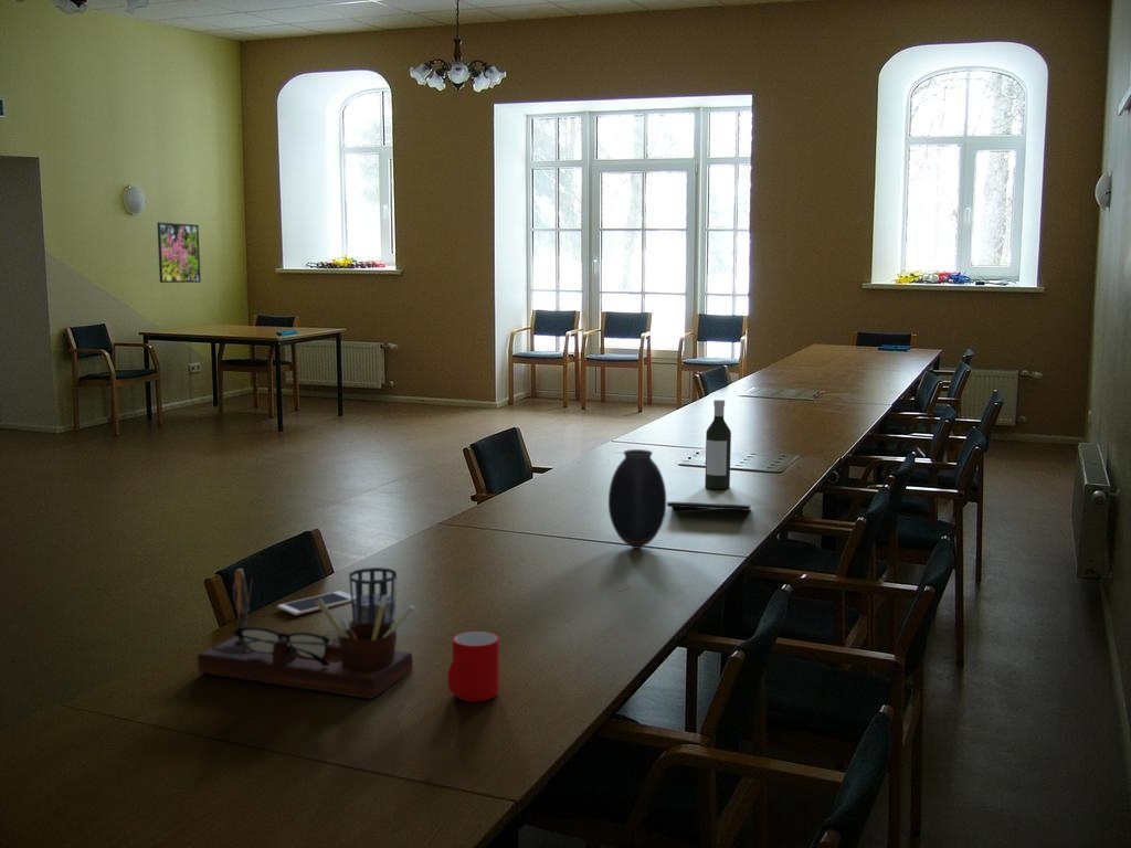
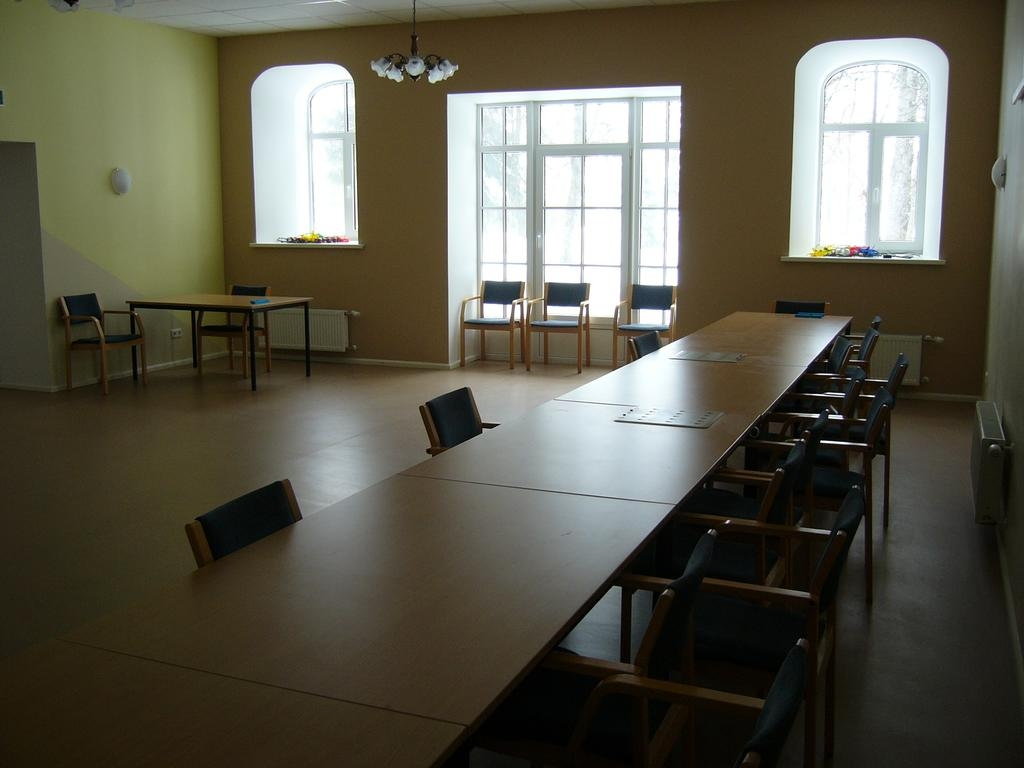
- cup [447,630,500,703]
- bottle [704,399,732,490]
- vase [607,448,667,549]
- desk organizer [197,568,415,700]
- notepad [666,500,752,521]
- cup [348,566,398,625]
- cell phone [277,590,356,616]
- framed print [156,221,202,284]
